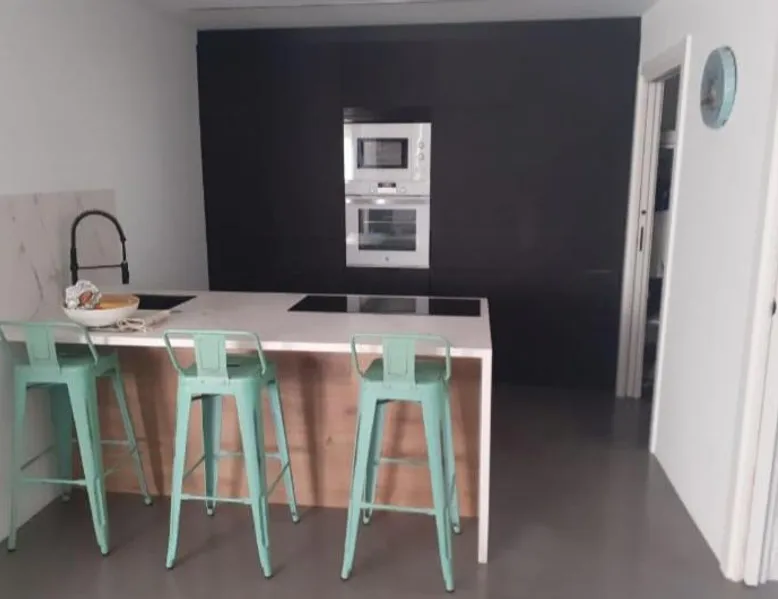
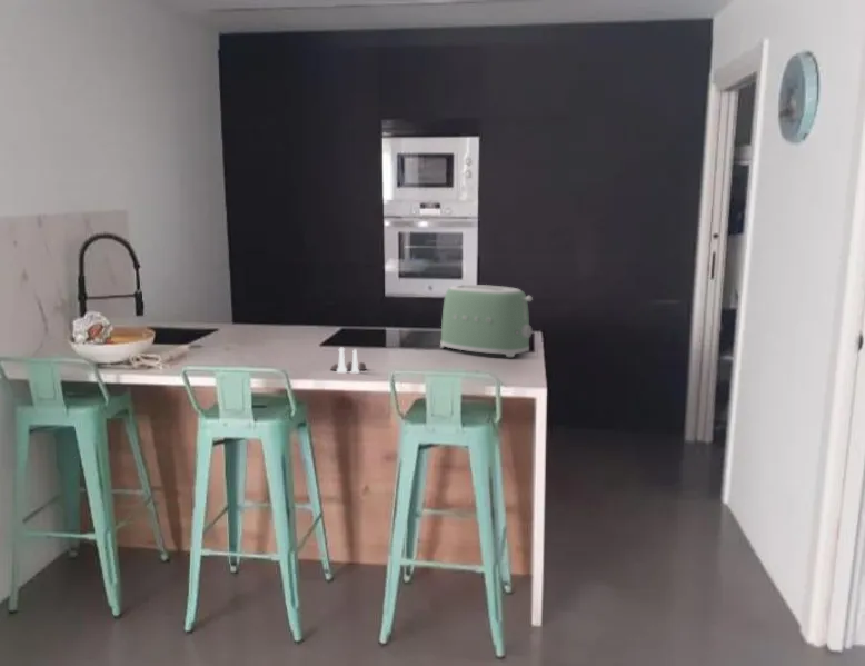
+ salt and pepper shaker set [329,347,367,374]
+ toaster [439,284,534,358]
